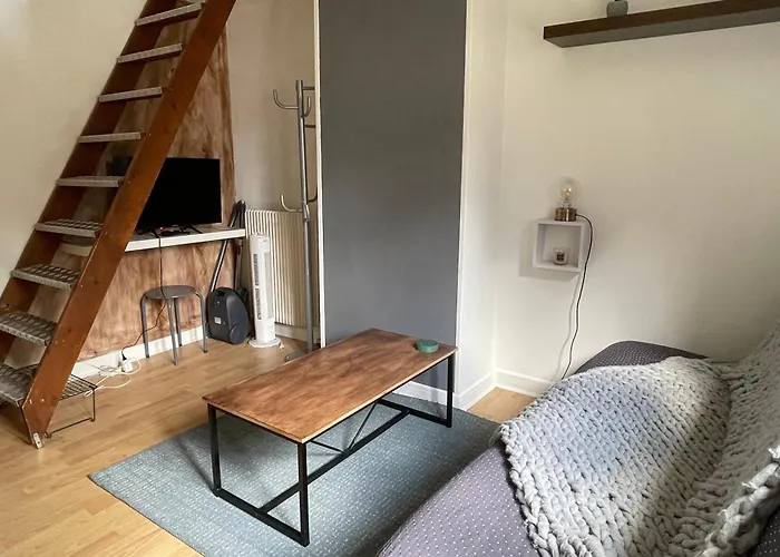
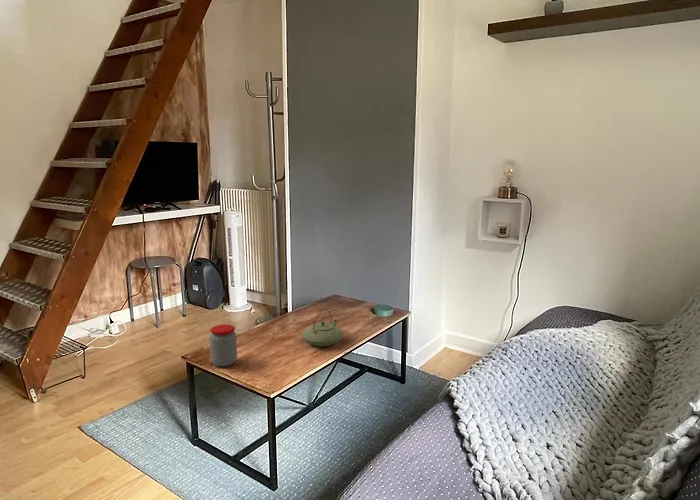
+ jar [209,324,238,368]
+ teapot [301,308,345,347]
